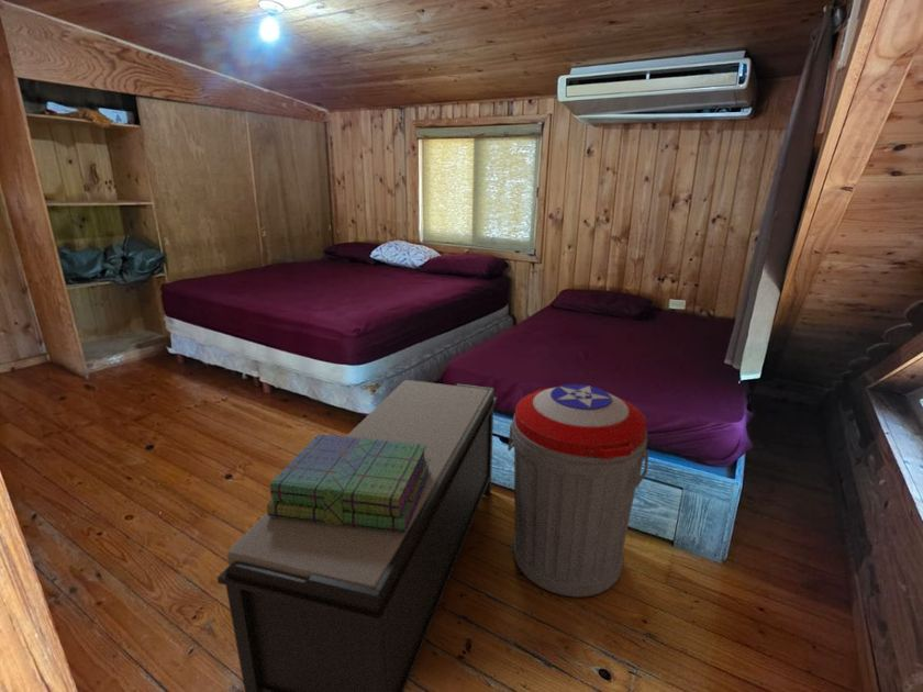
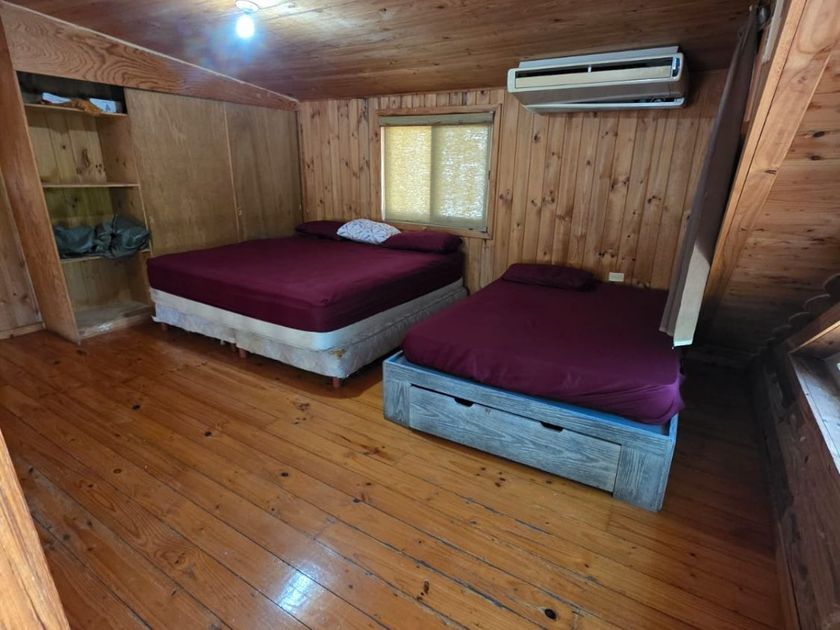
- trash can [507,383,650,599]
- stack of books [266,433,431,533]
- bench [216,379,498,692]
